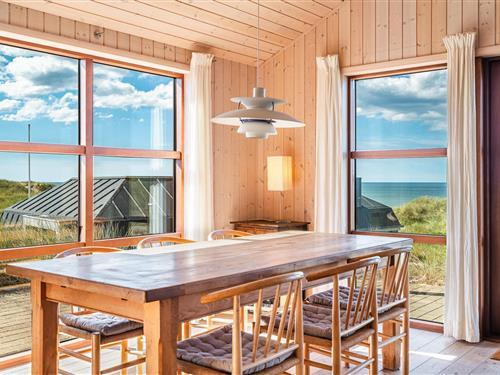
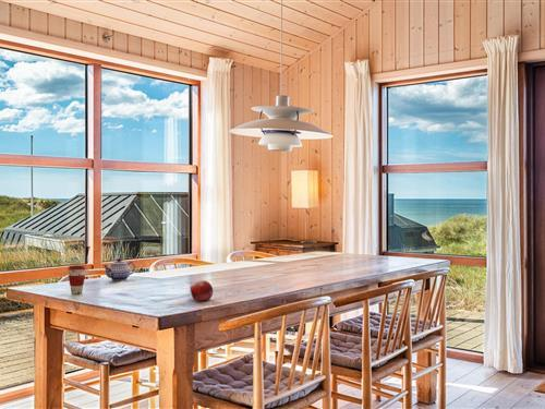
+ coffee cup [66,264,87,296]
+ fruit [190,280,214,302]
+ teapot [101,257,136,281]
